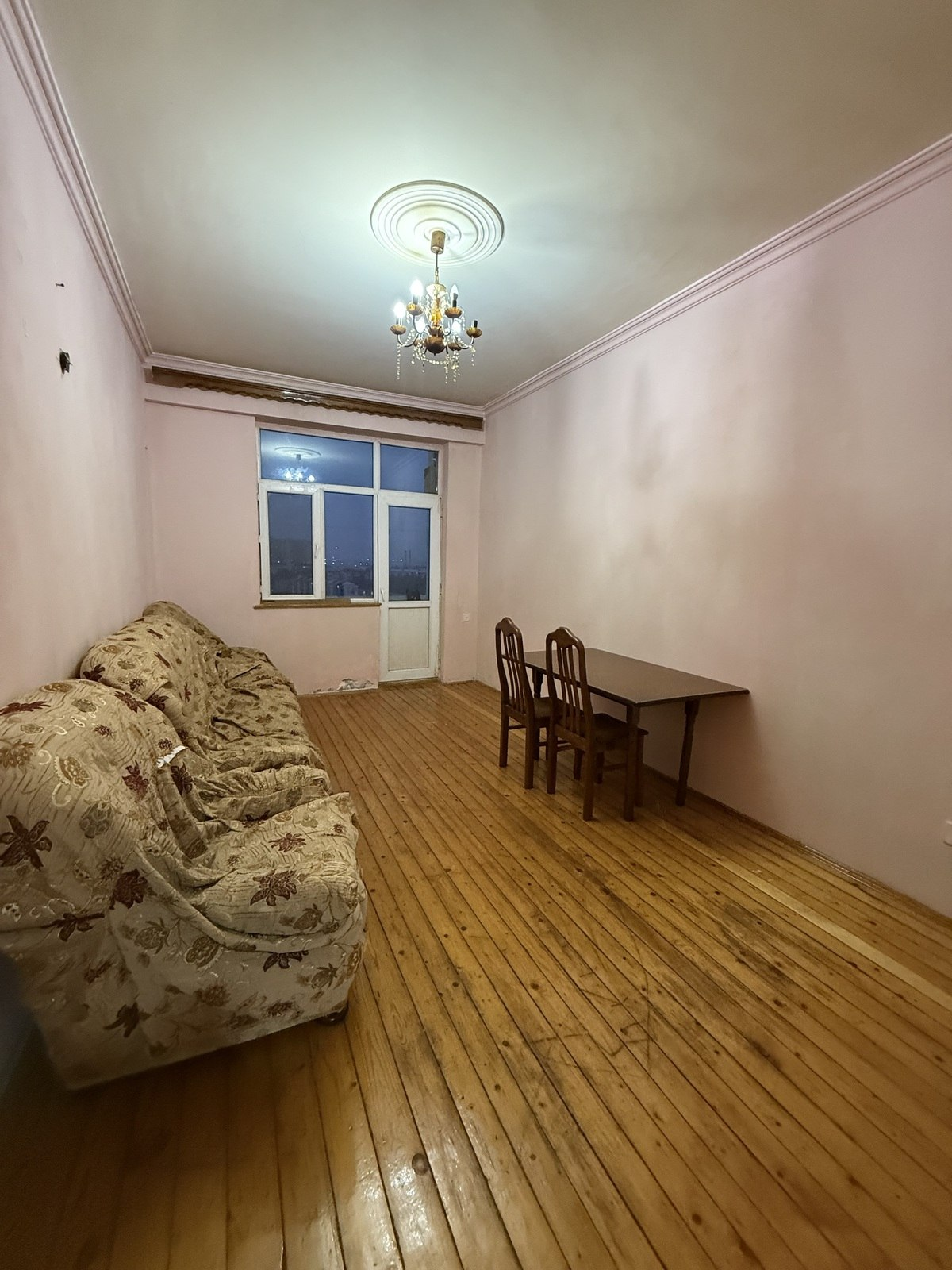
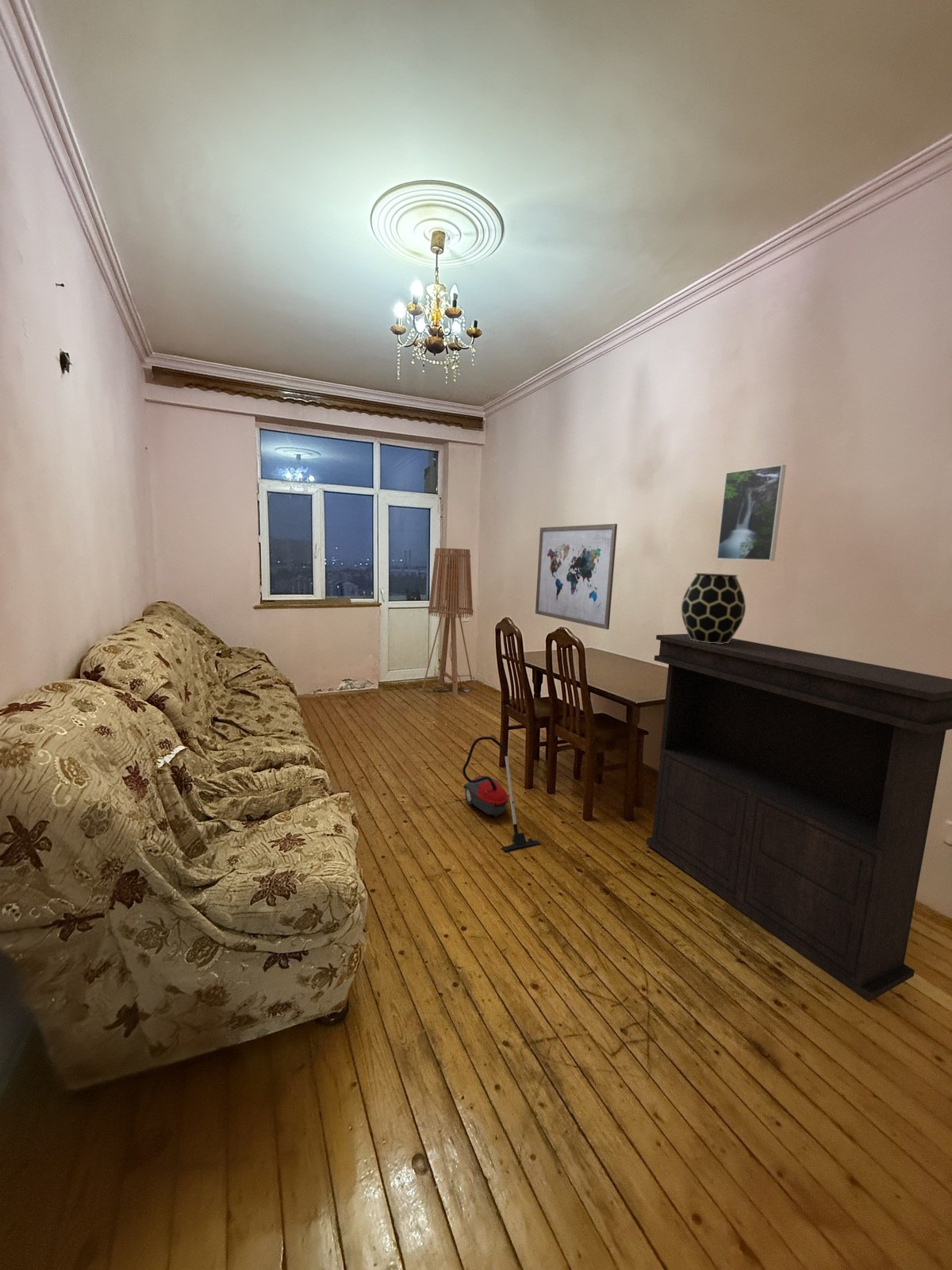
+ console table [646,633,952,1003]
+ vacuum cleaner [462,736,542,853]
+ wall art [535,523,618,630]
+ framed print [716,464,787,562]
+ vase [681,572,747,644]
+ floor lamp [421,547,474,698]
